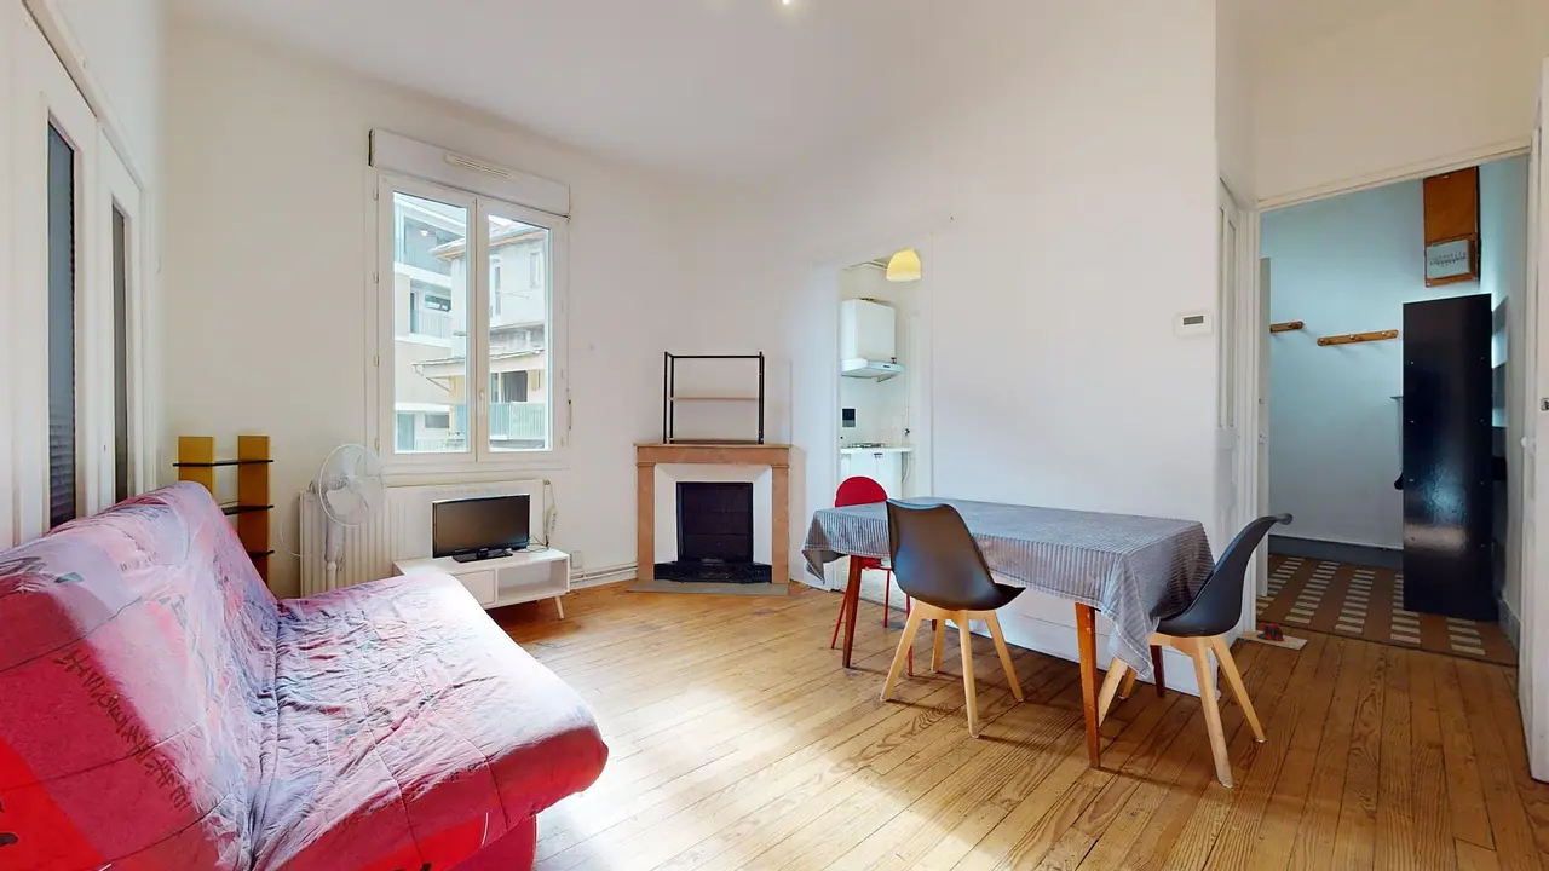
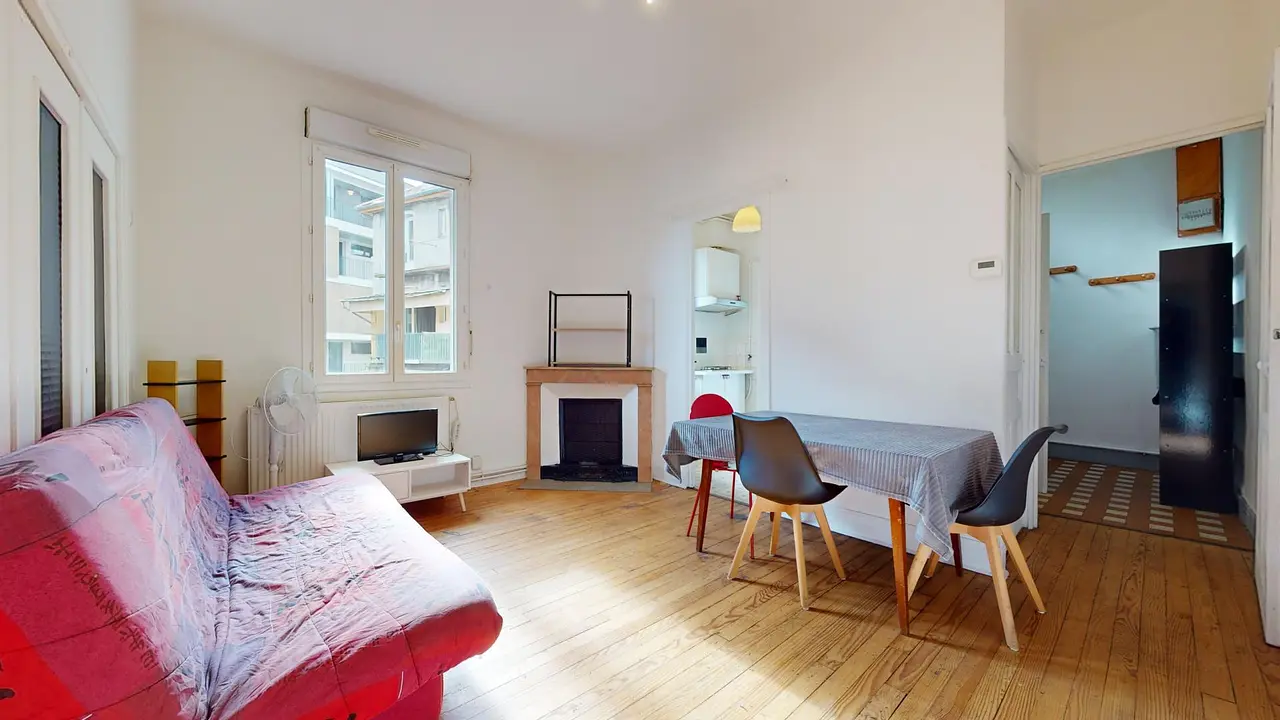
- slippers [1237,622,1308,651]
